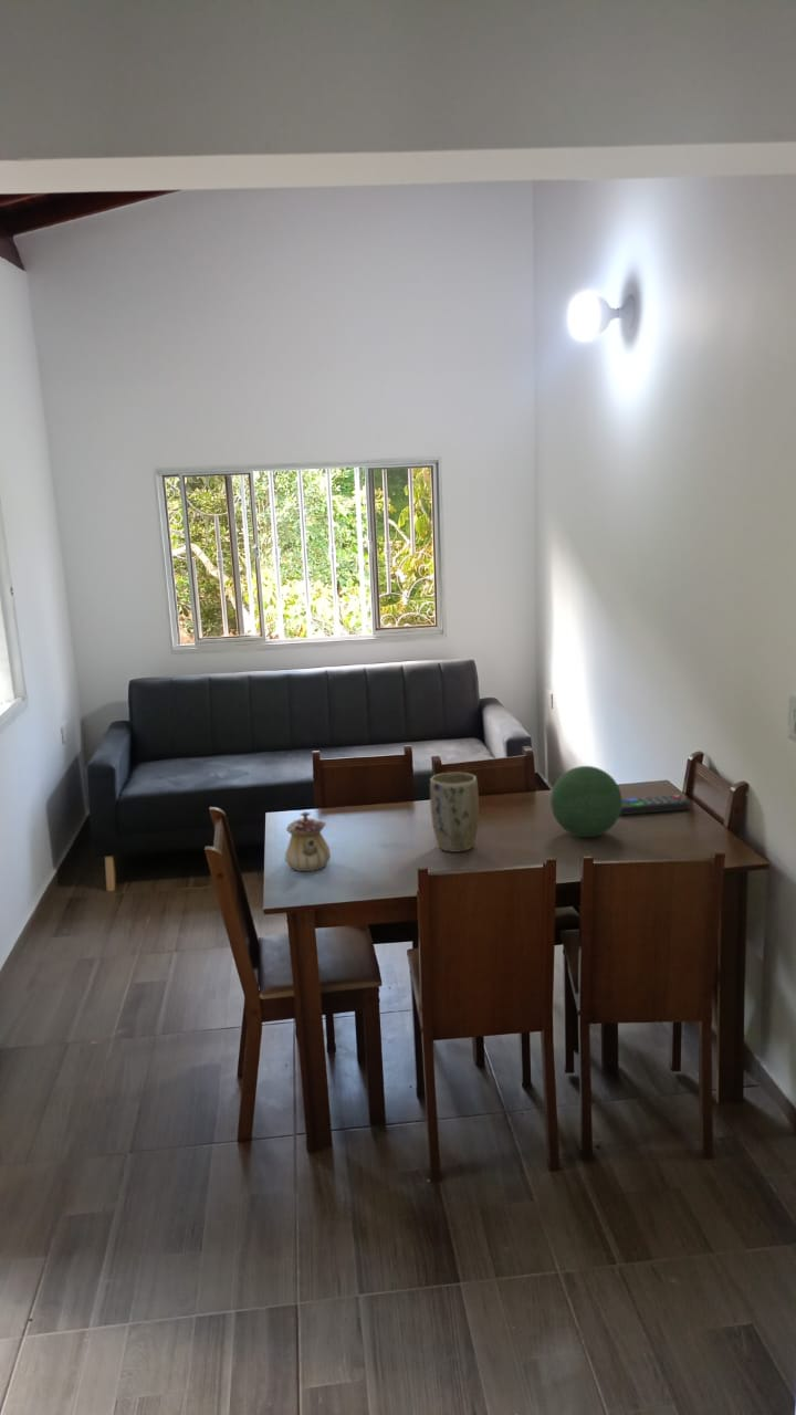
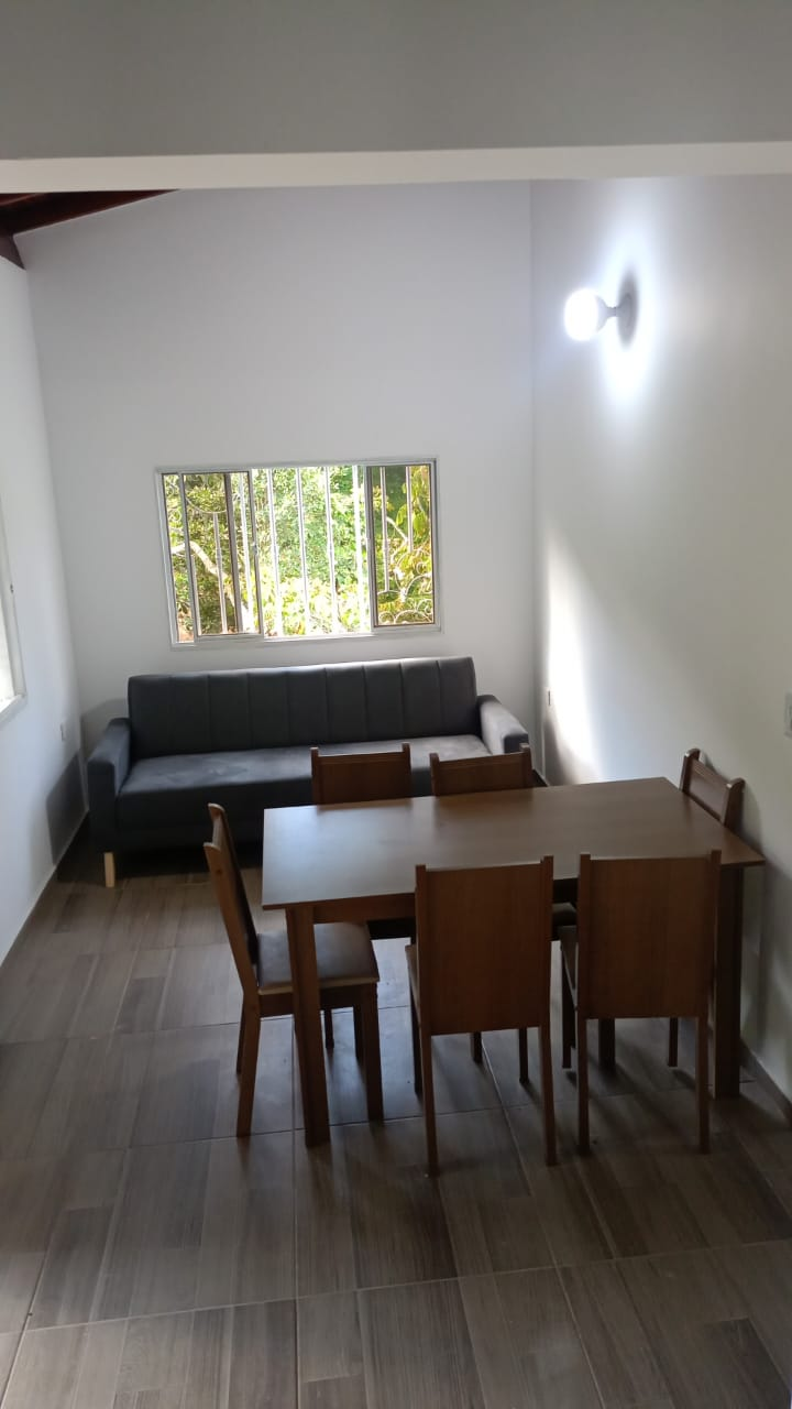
- teapot [284,810,332,872]
- remote control [619,794,690,816]
- plant pot [429,772,480,853]
- decorative orb [549,765,622,838]
